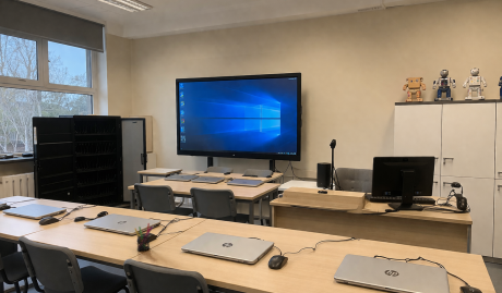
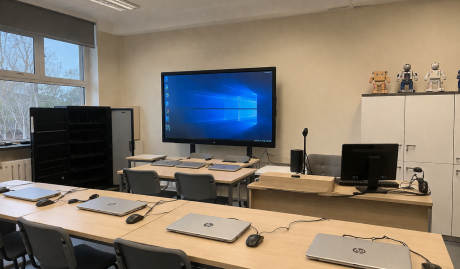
- pen holder [133,222,154,252]
